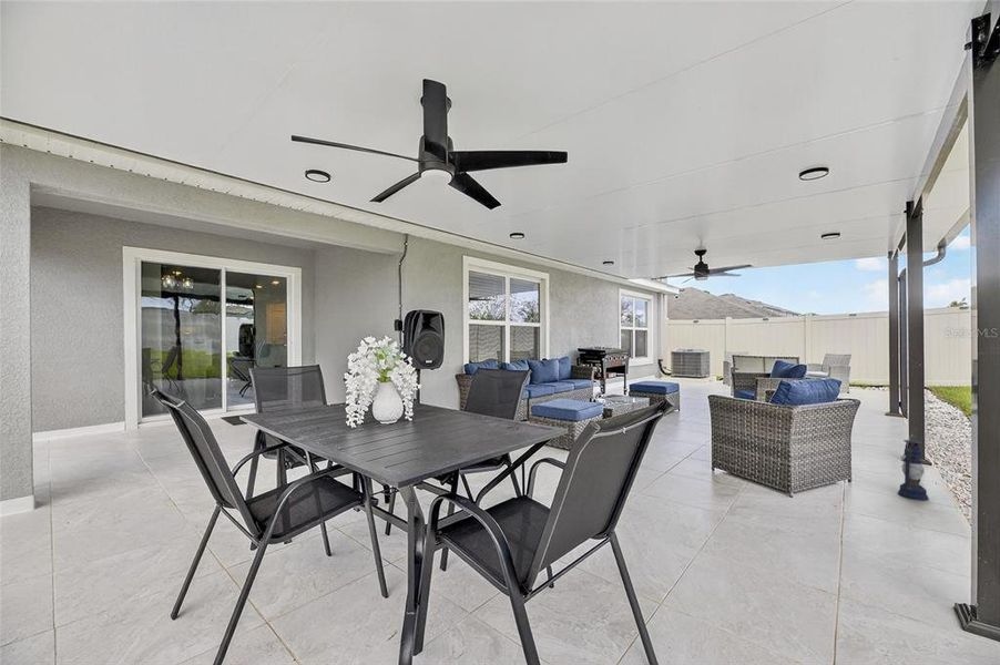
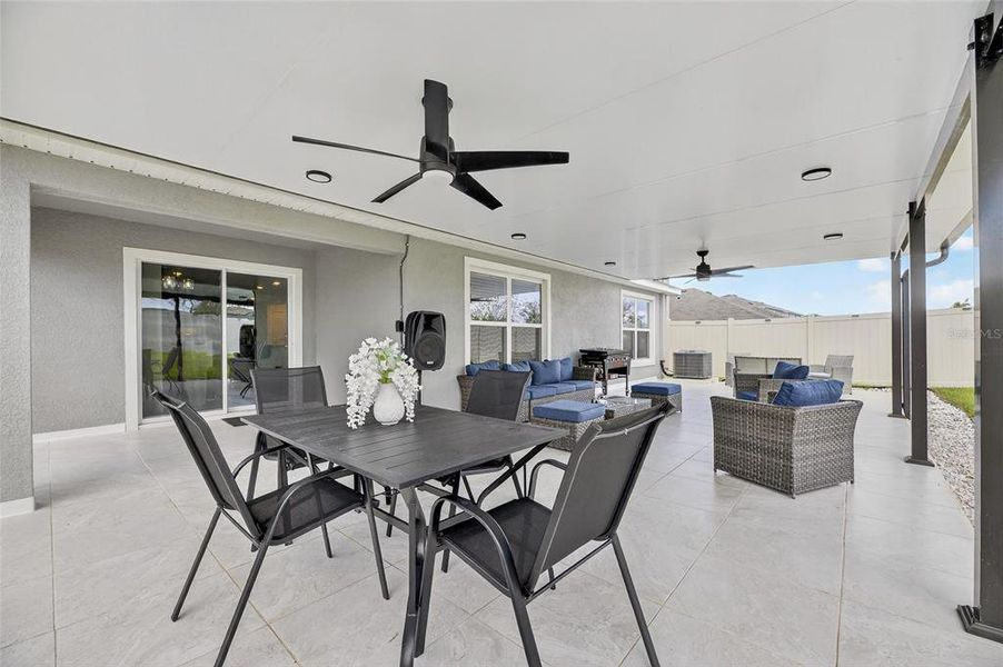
- lantern [897,433,930,501]
